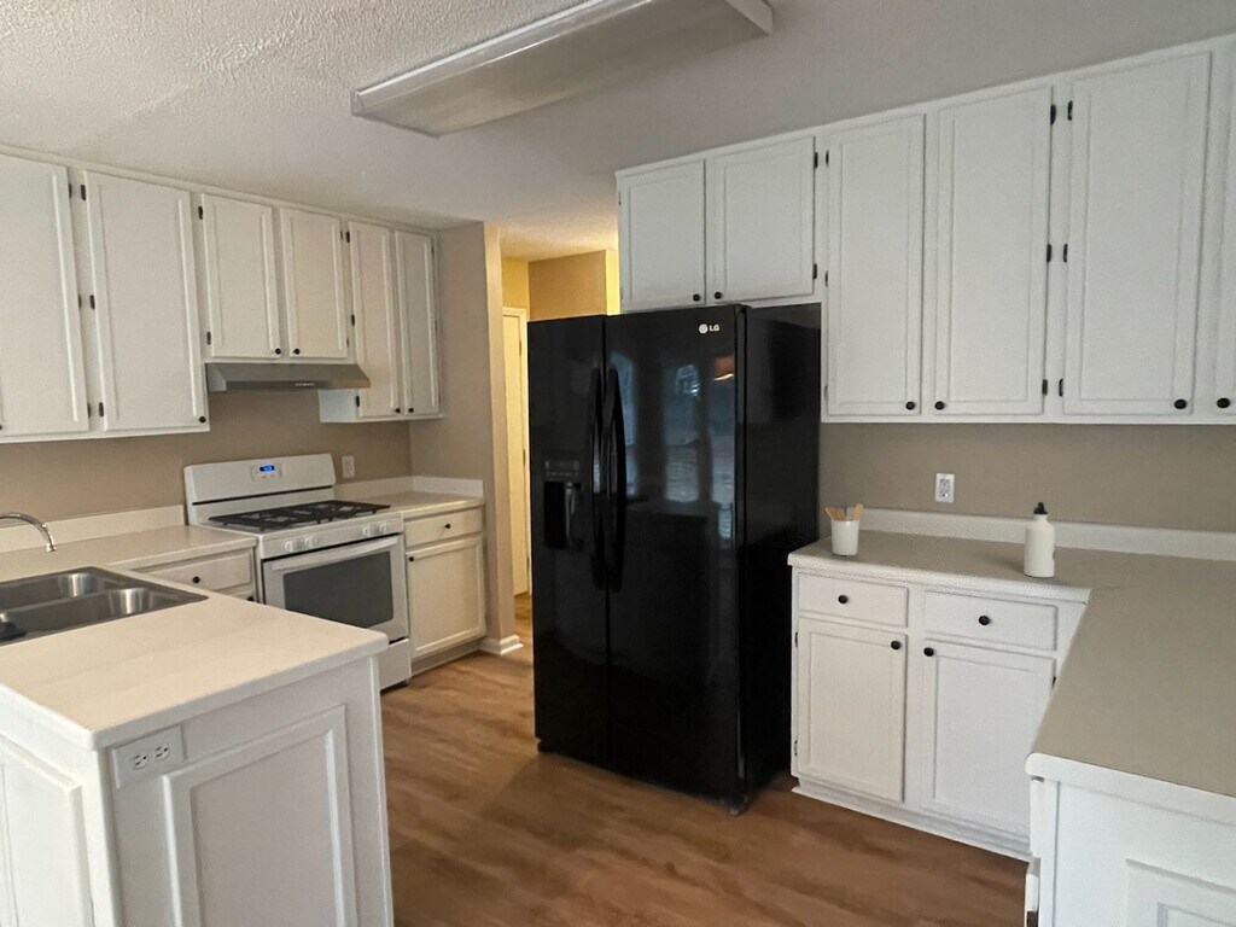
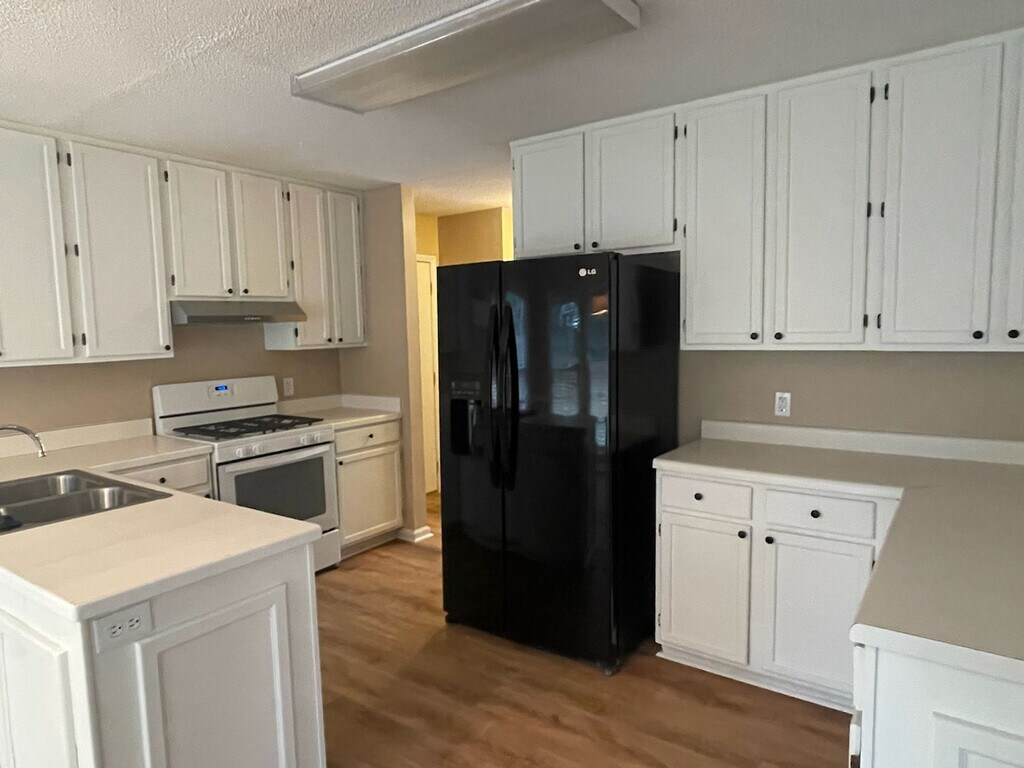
- water bottle [1022,501,1056,578]
- utensil holder [824,502,864,556]
